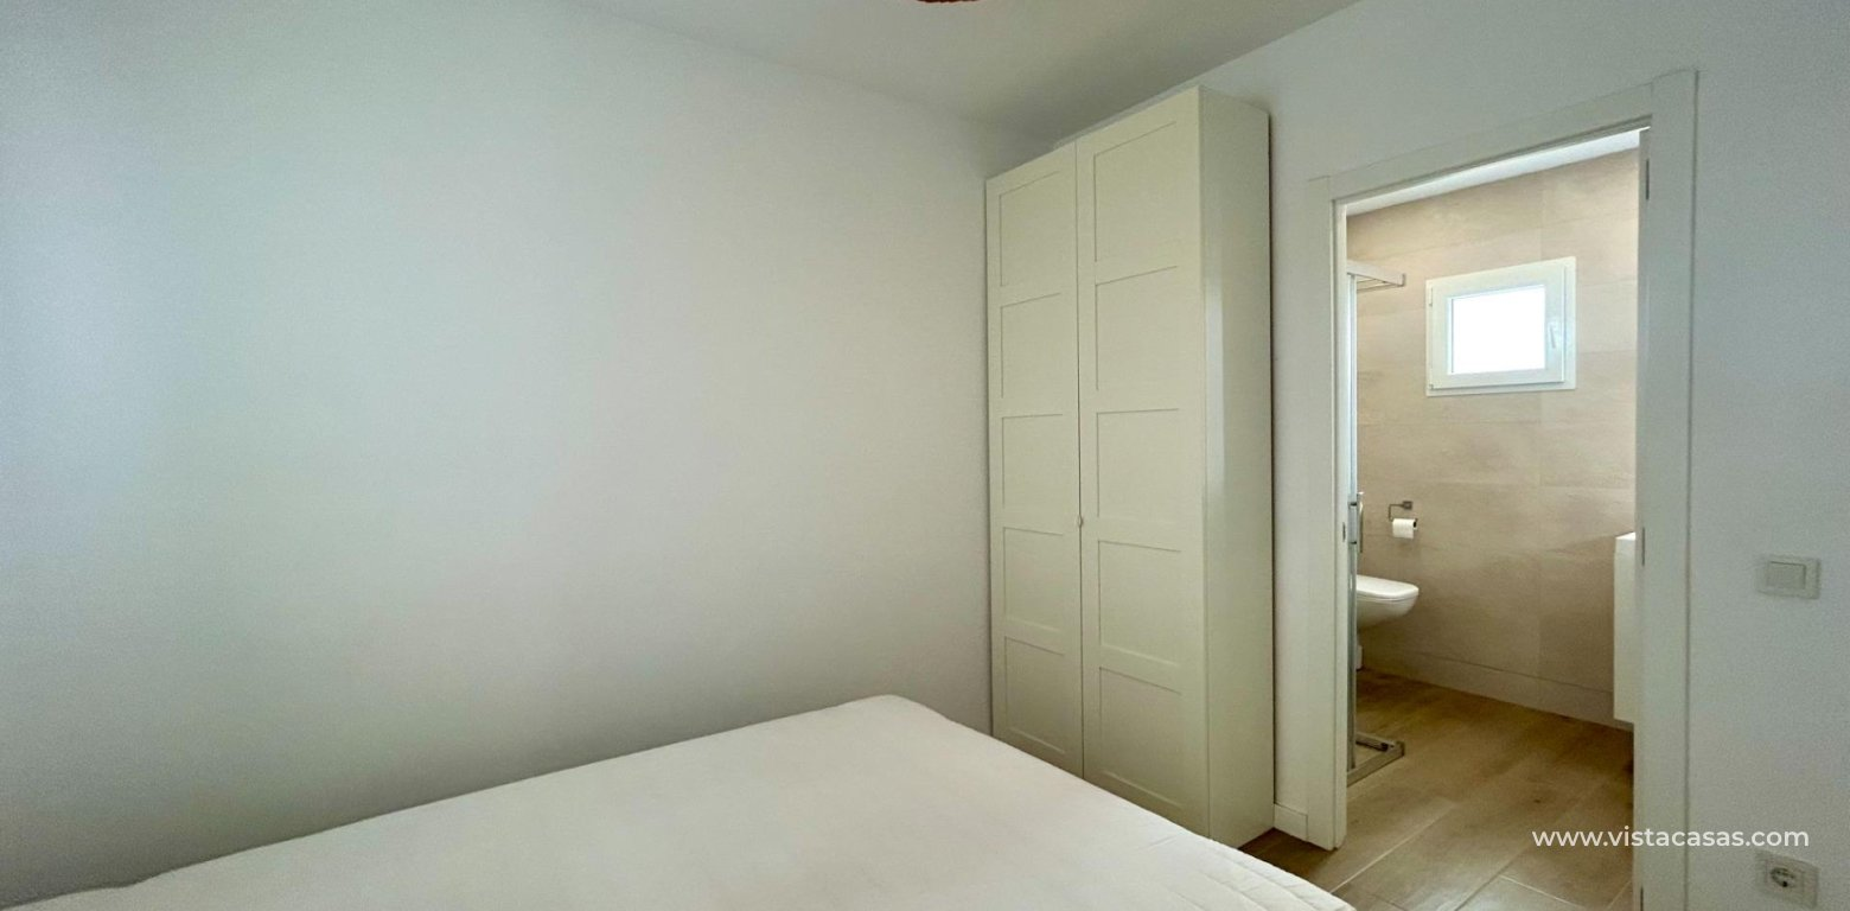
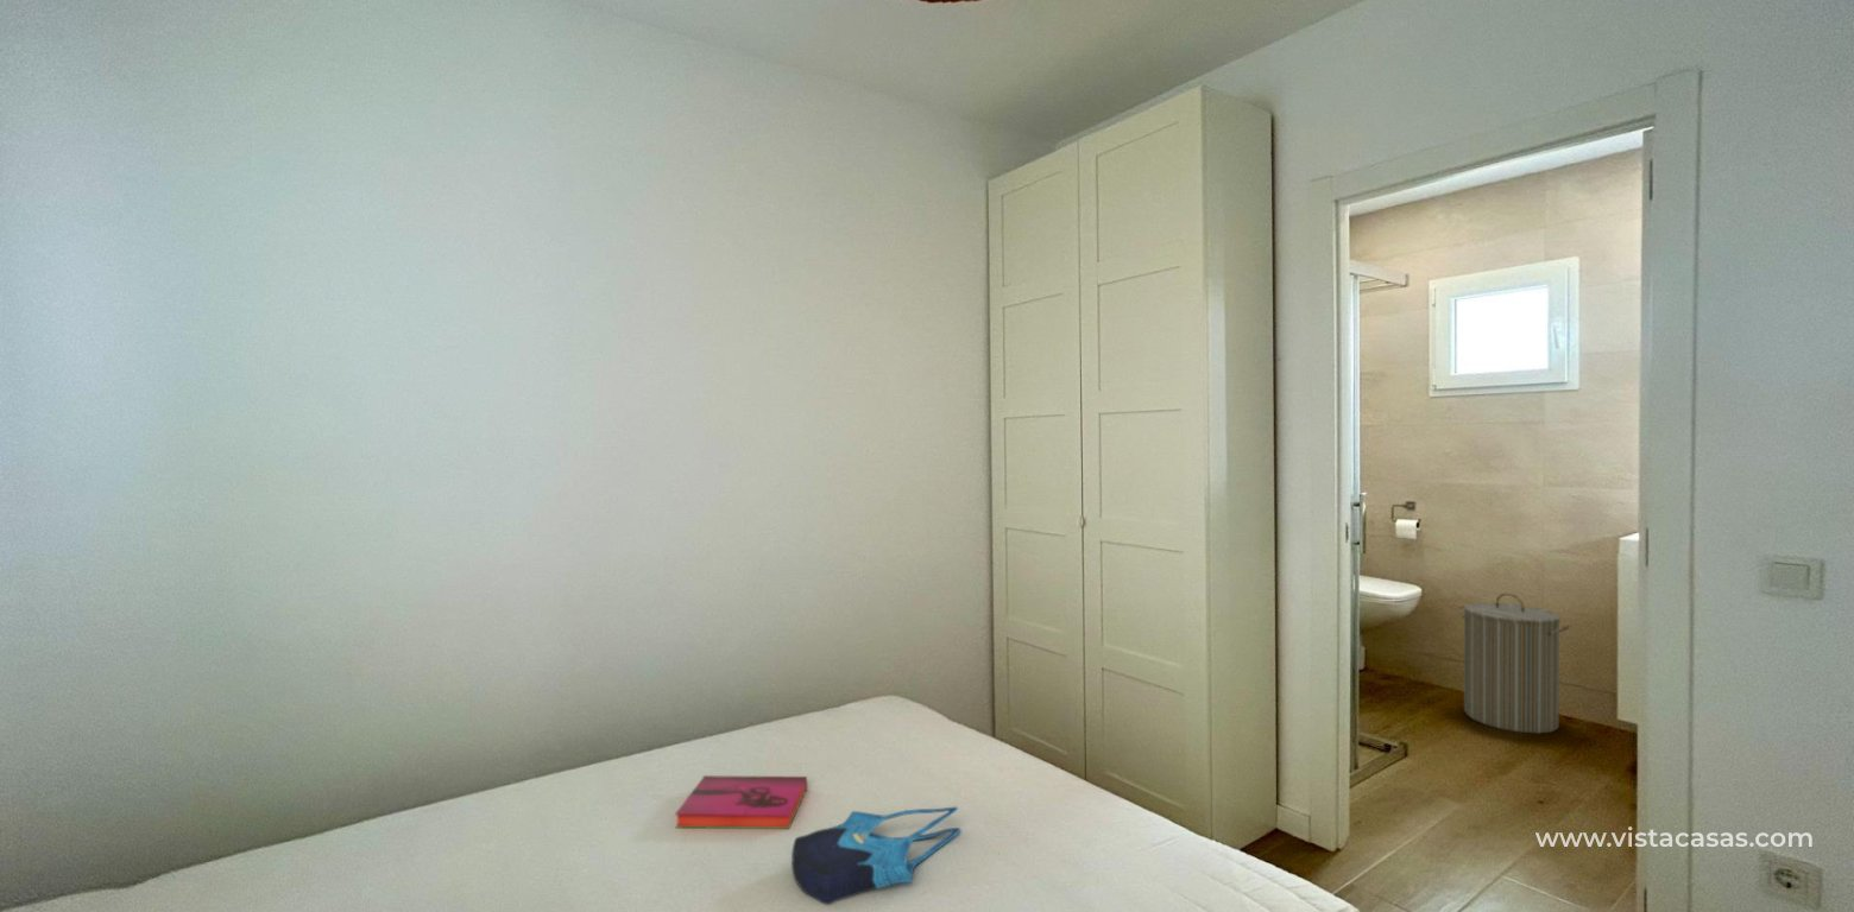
+ laundry hamper [1457,593,1571,734]
+ tote bag [790,805,961,906]
+ hardback book [674,774,808,830]
